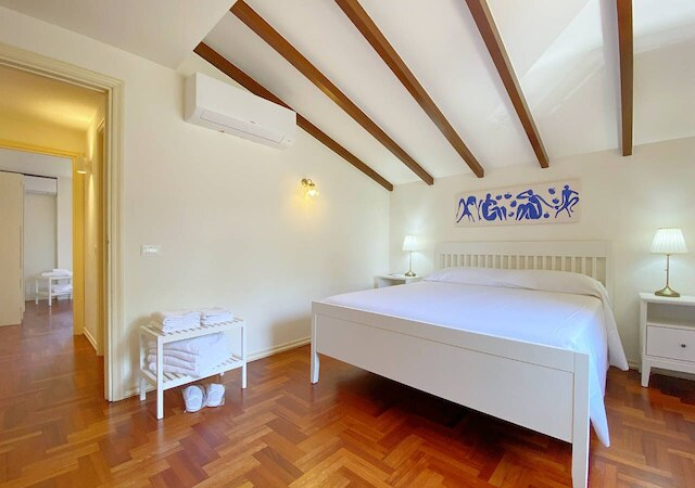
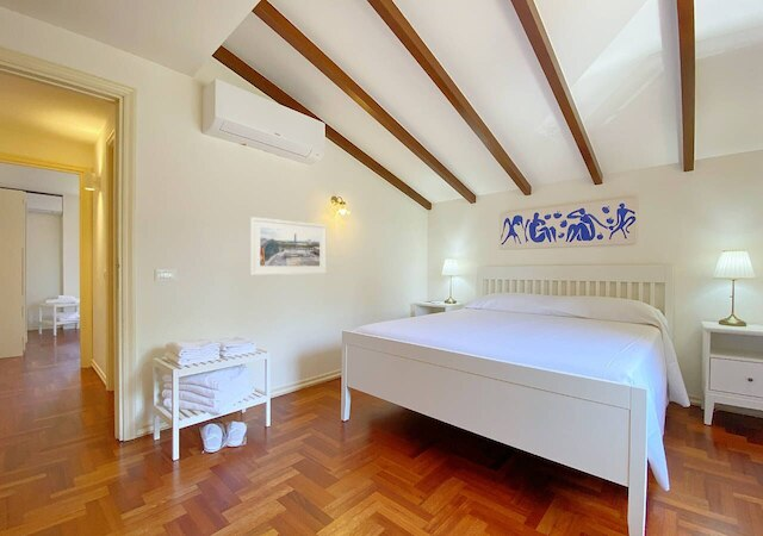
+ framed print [249,216,328,276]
